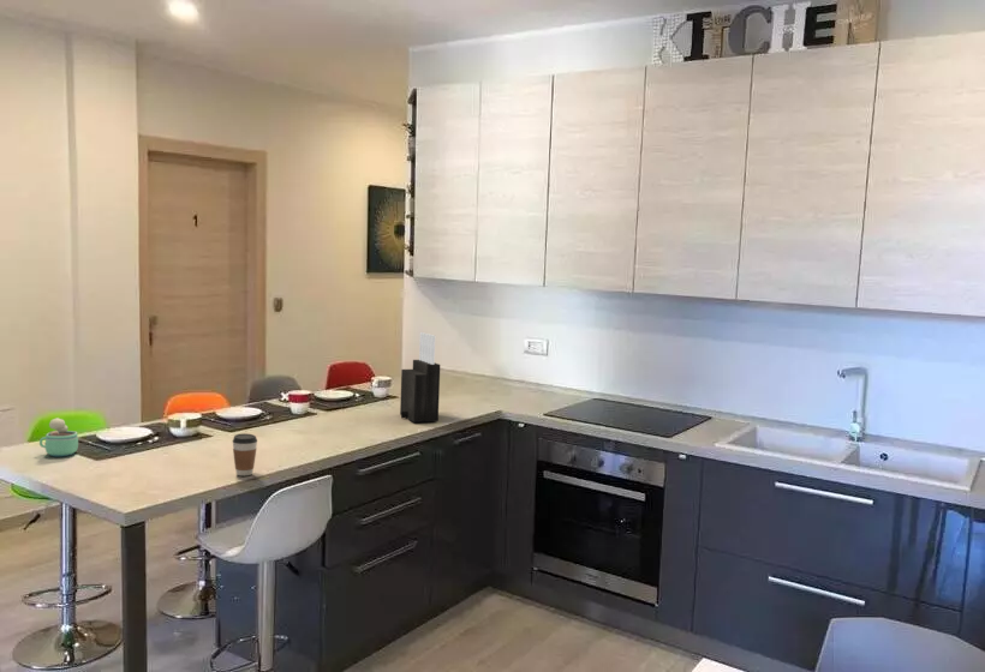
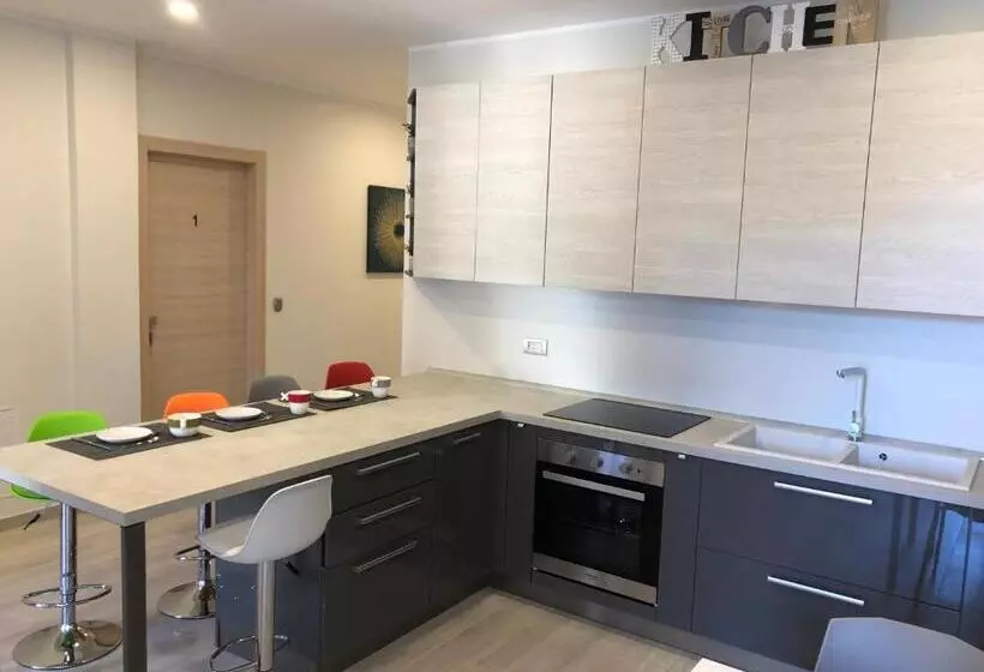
- chocolate milk [38,416,79,457]
- coffee cup [232,432,258,476]
- knife block [399,331,441,424]
